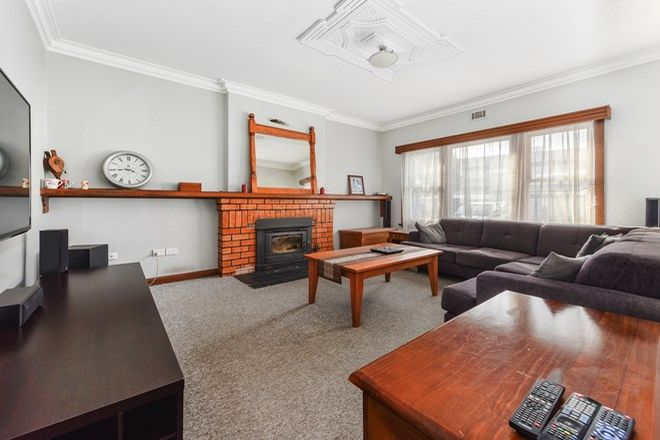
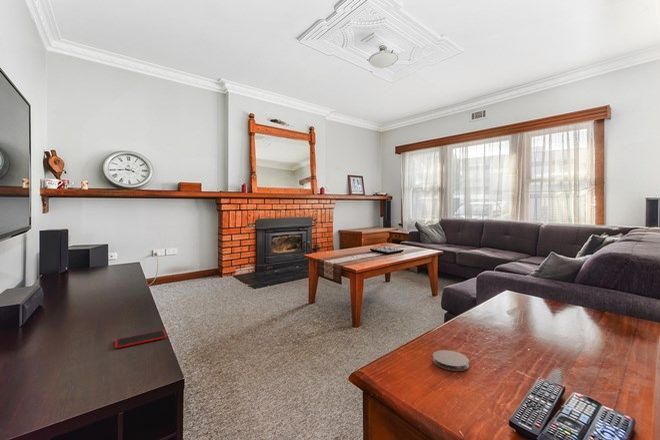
+ coaster [432,349,470,372]
+ smartphone [114,329,168,349]
